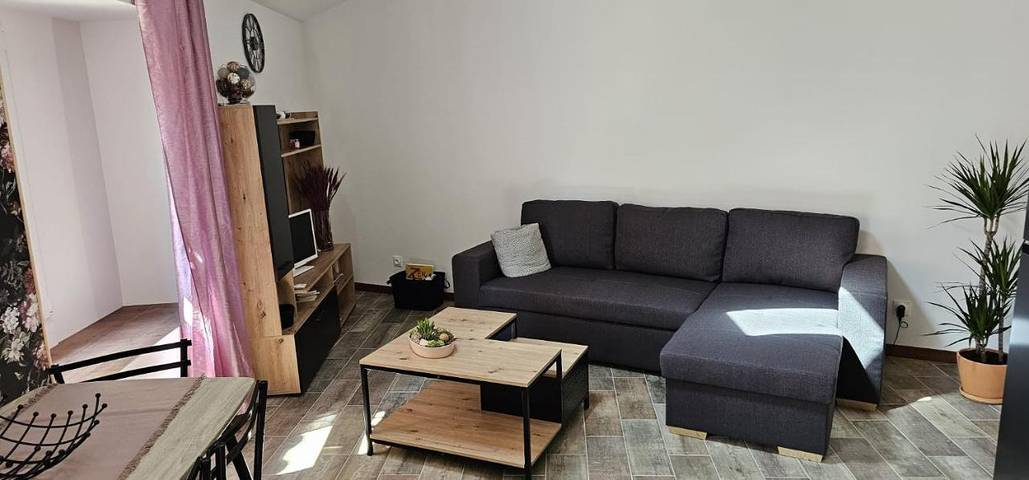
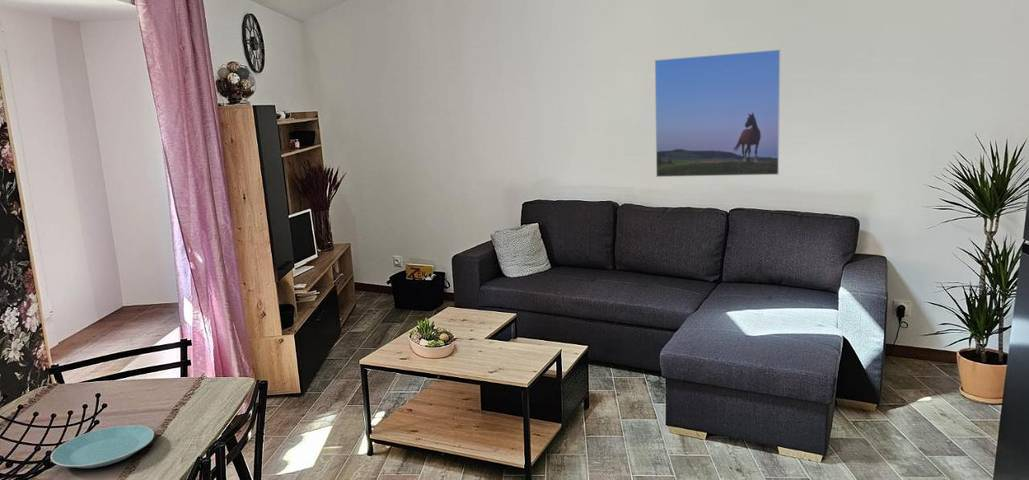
+ plate [50,424,155,469]
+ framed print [654,48,781,178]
